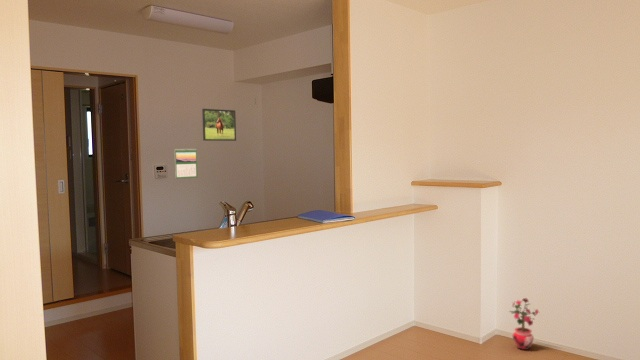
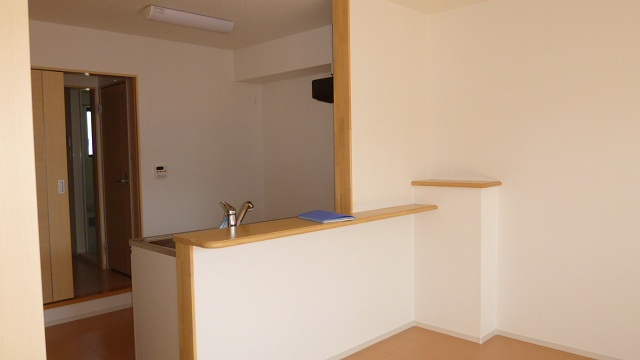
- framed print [201,108,237,142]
- potted plant [508,297,540,351]
- calendar [174,148,198,180]
